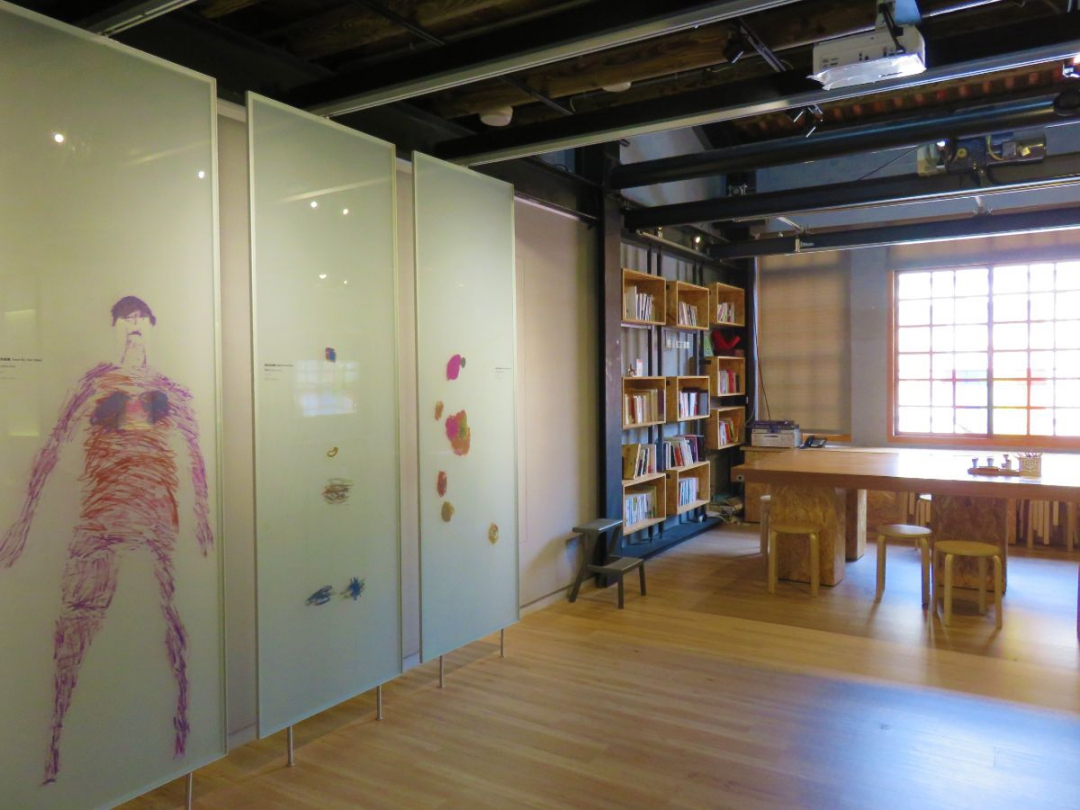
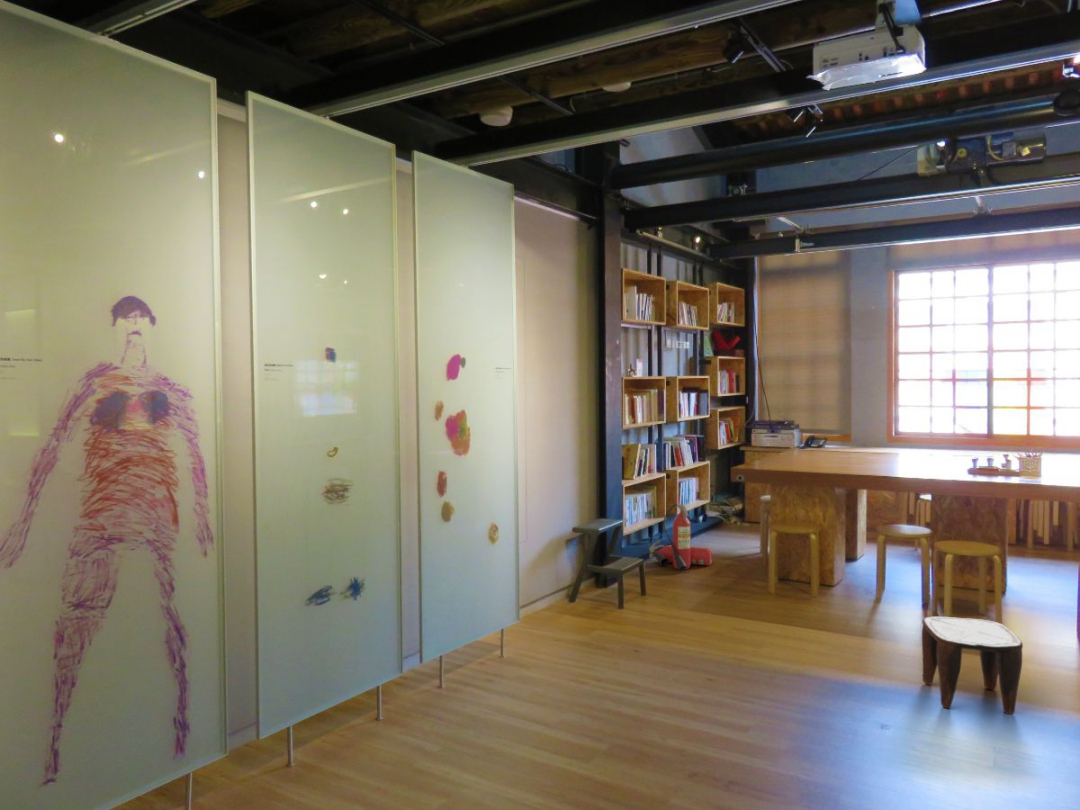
+ stool [921,616,1024,715]
+ fire extinguisher [648,503,713,572]
